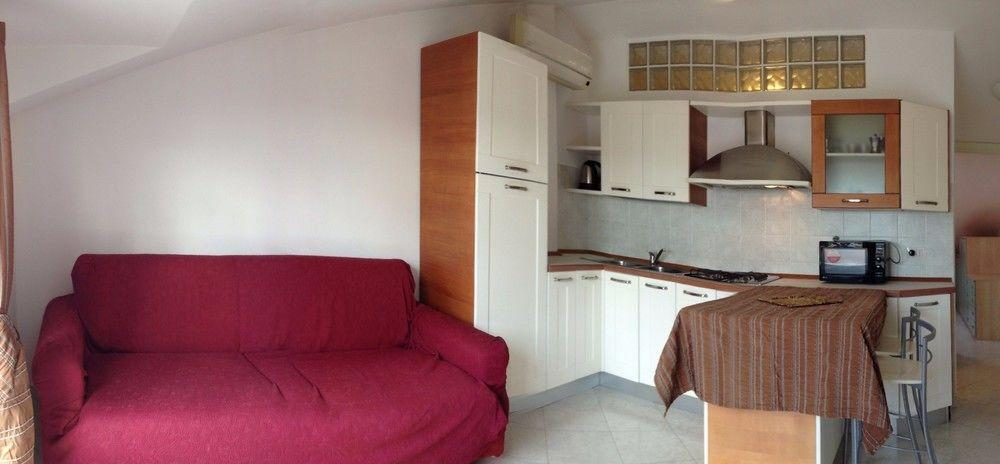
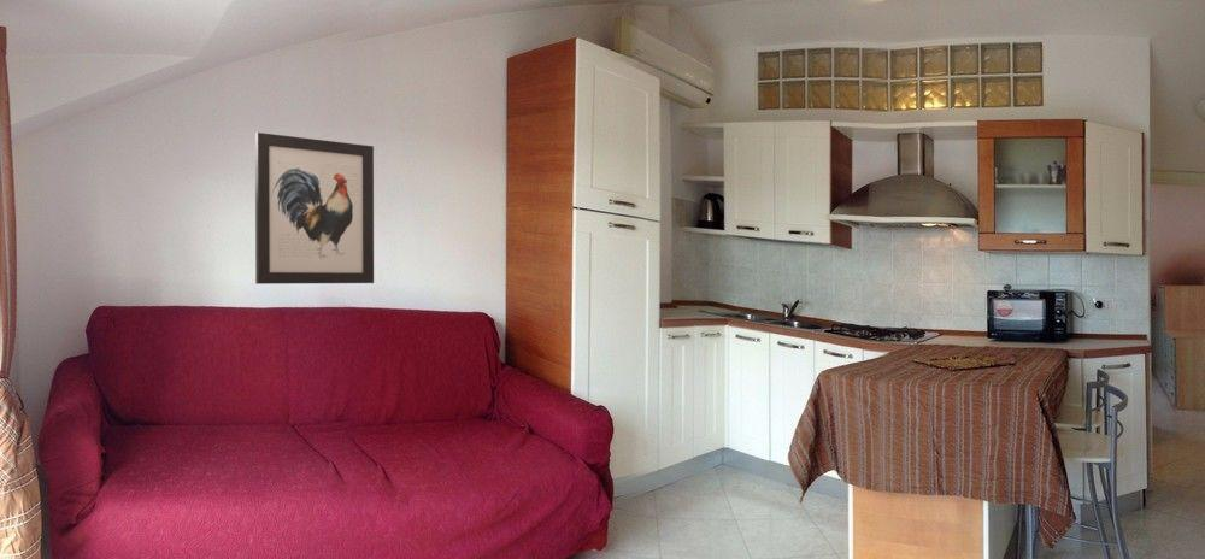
+ wall art [254,131,375,286]
